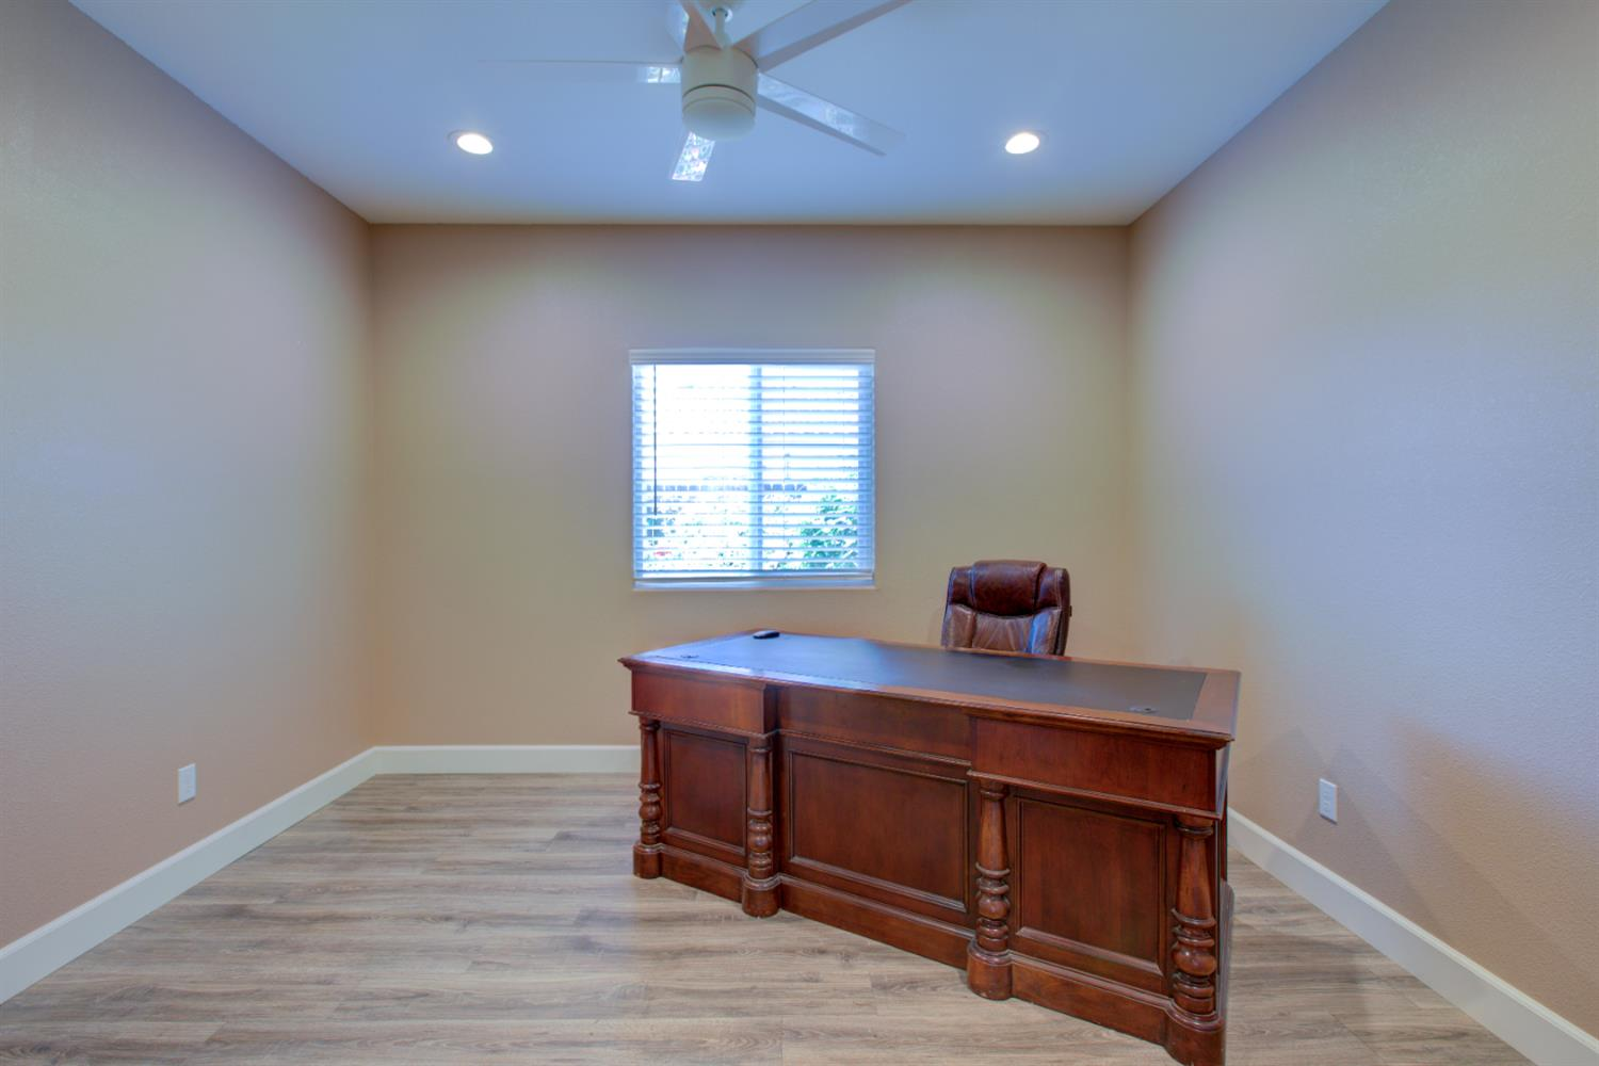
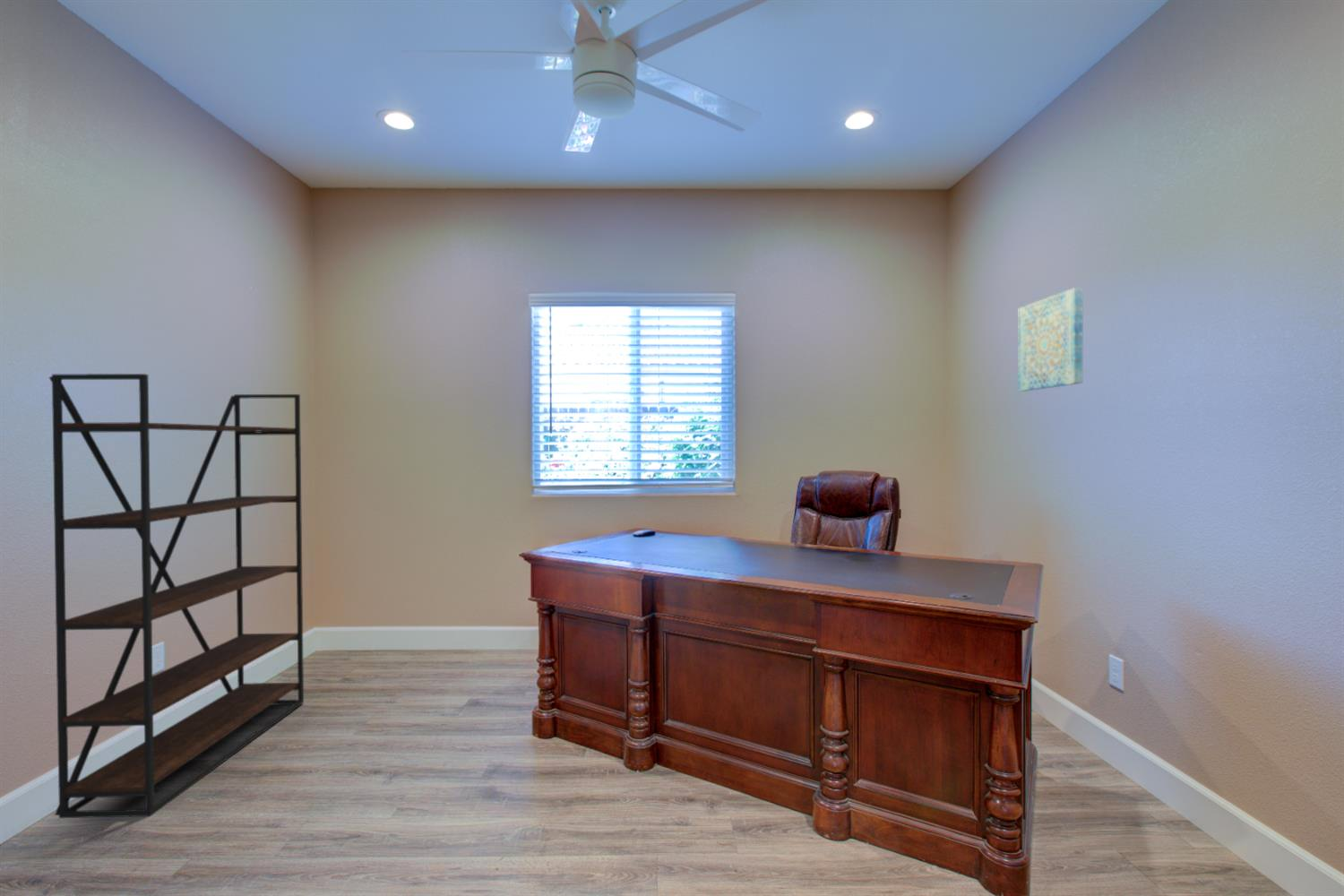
+ bookshelf [48,373,305,819]
+ wall art [1018,287,1084,392]
